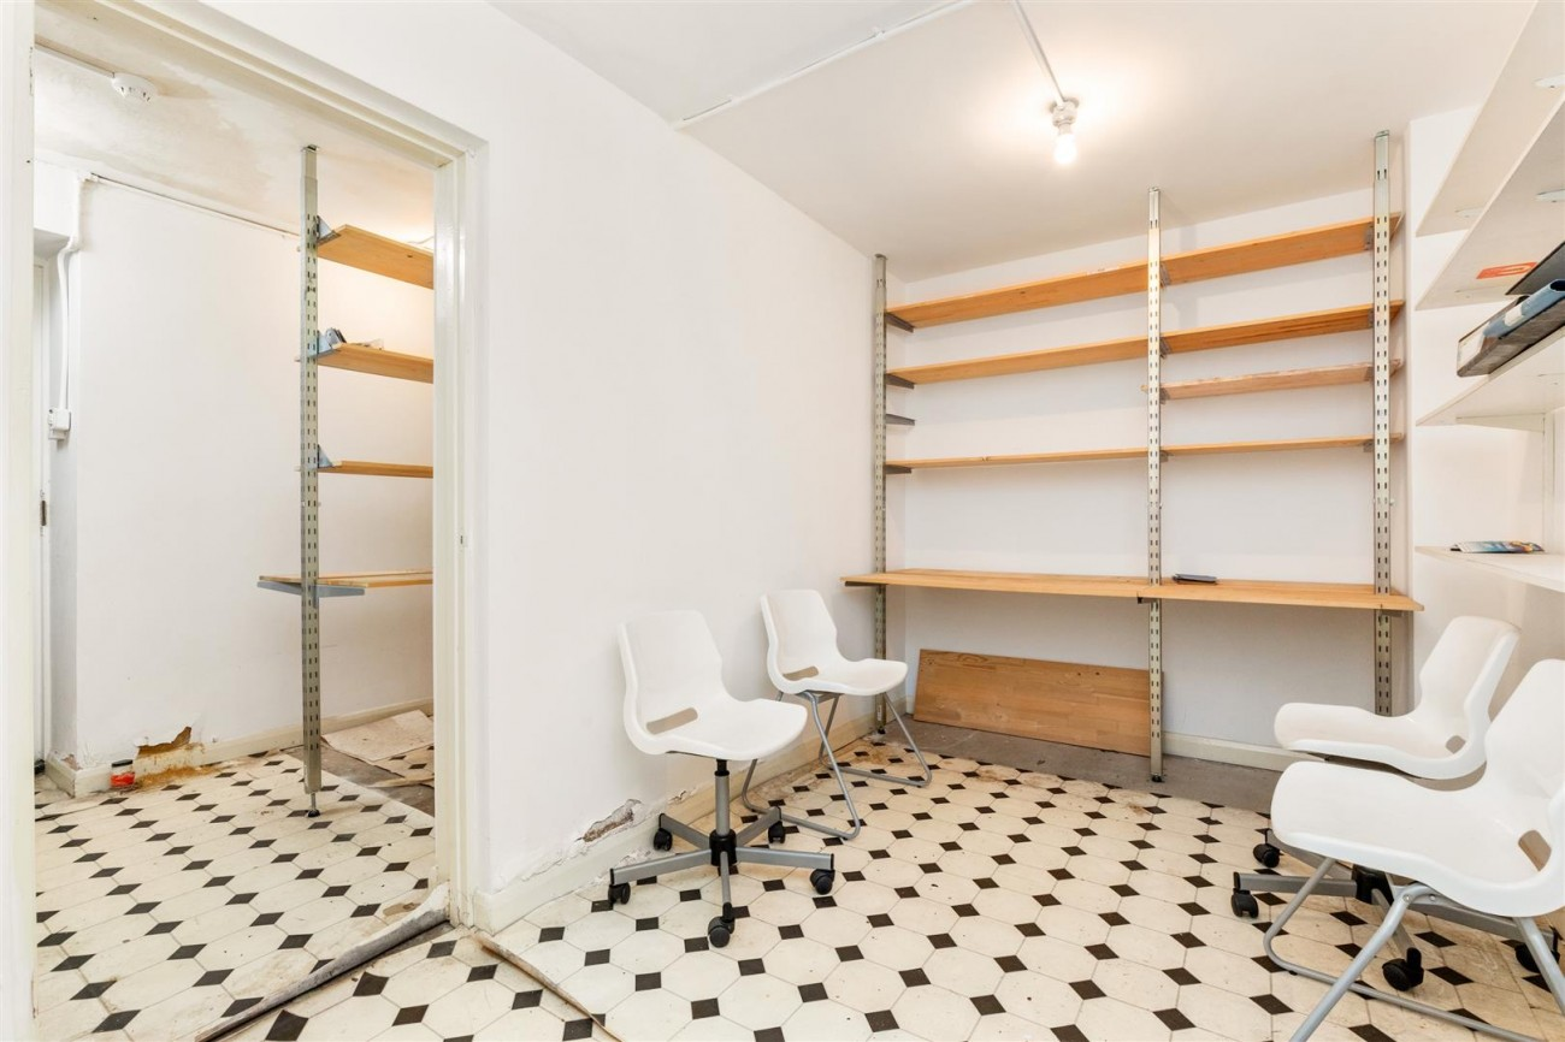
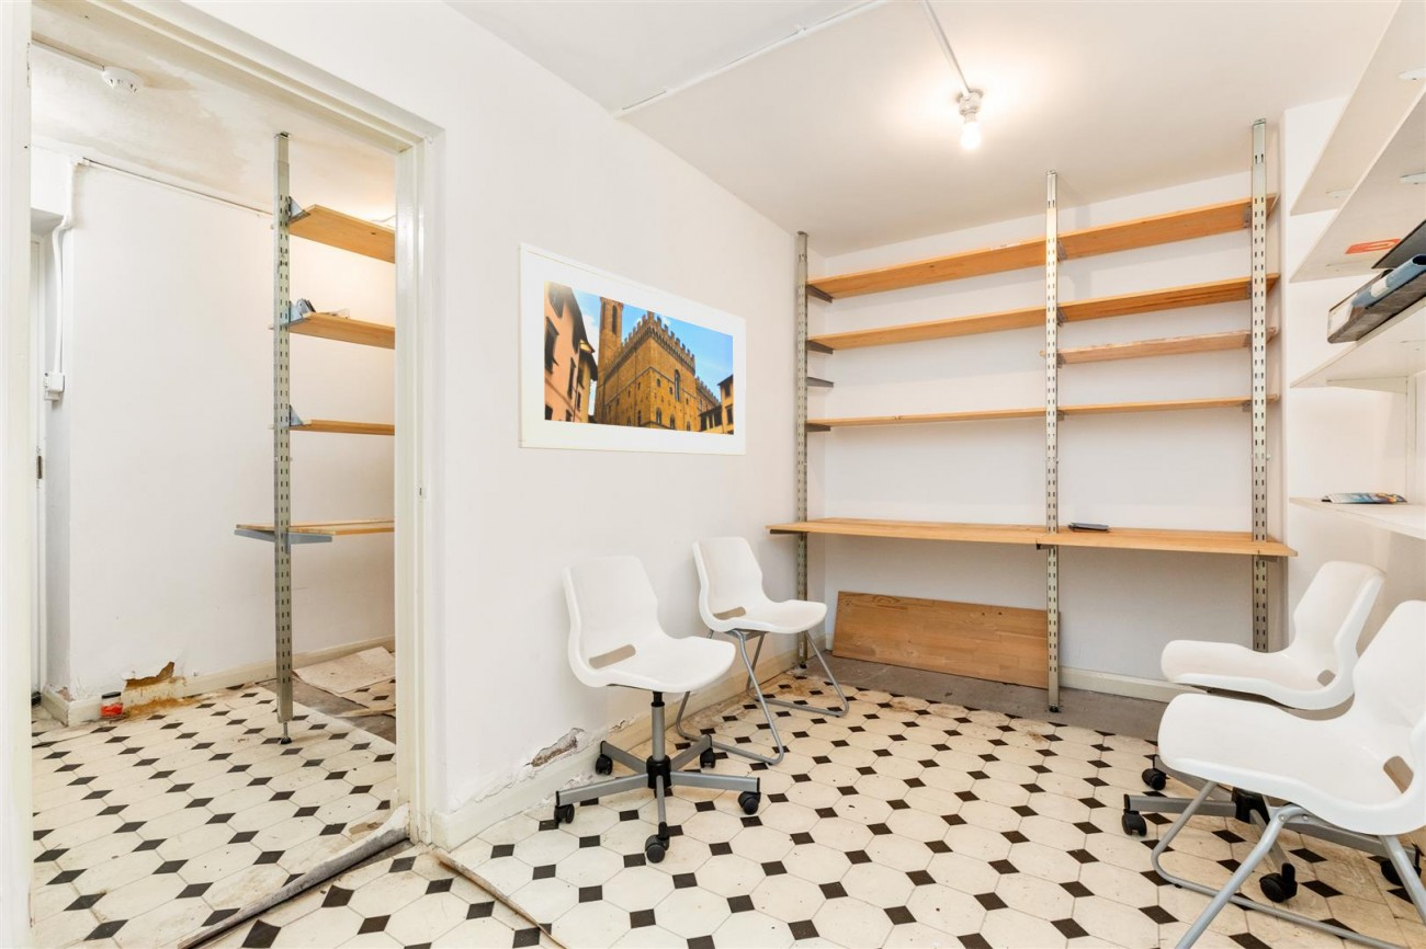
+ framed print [517,241,747,457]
